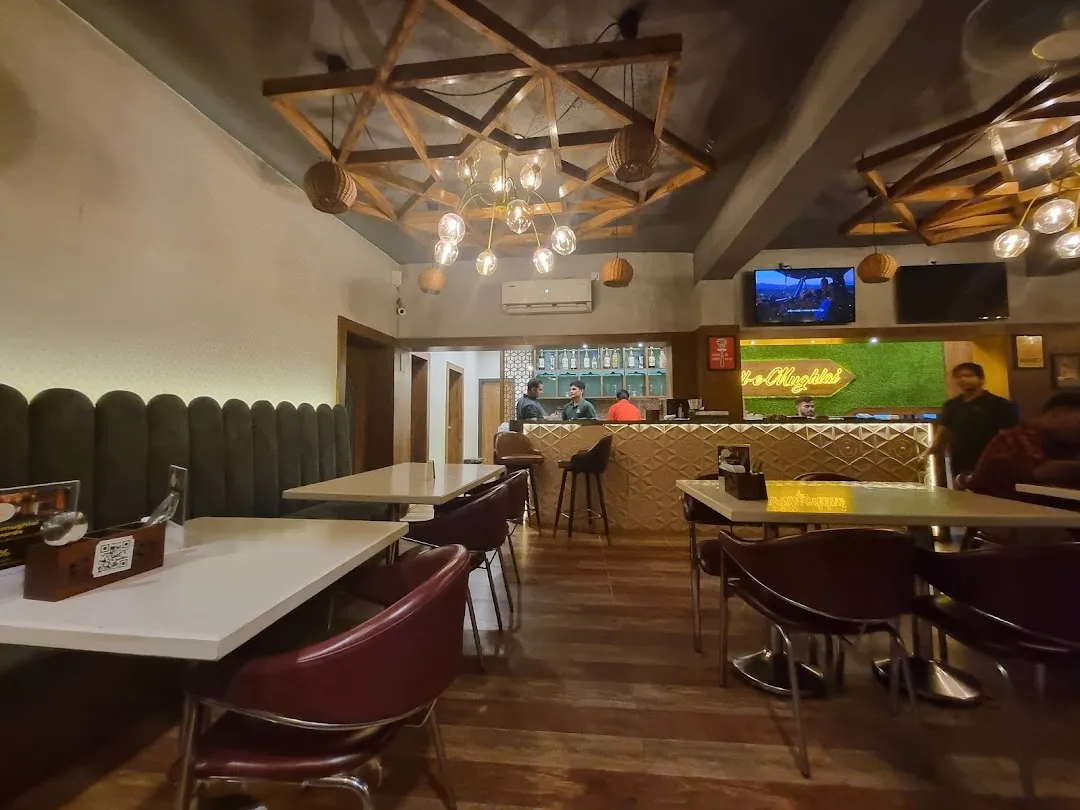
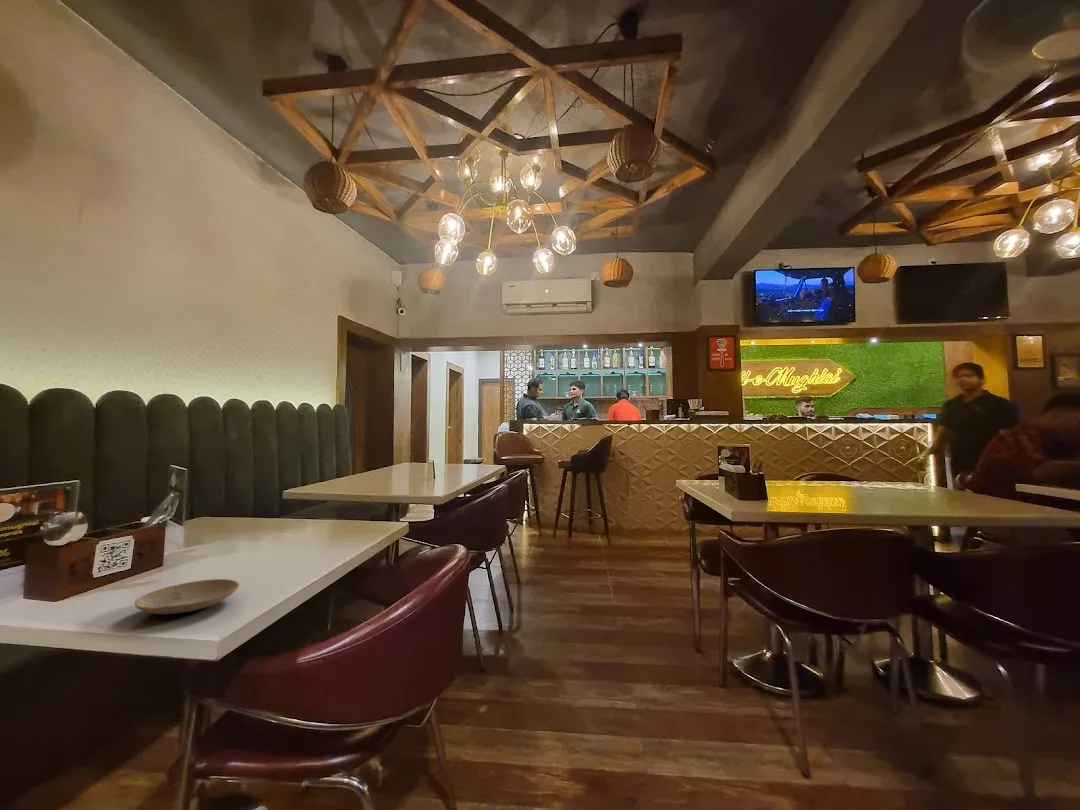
+ plate [134,578,240,615]
